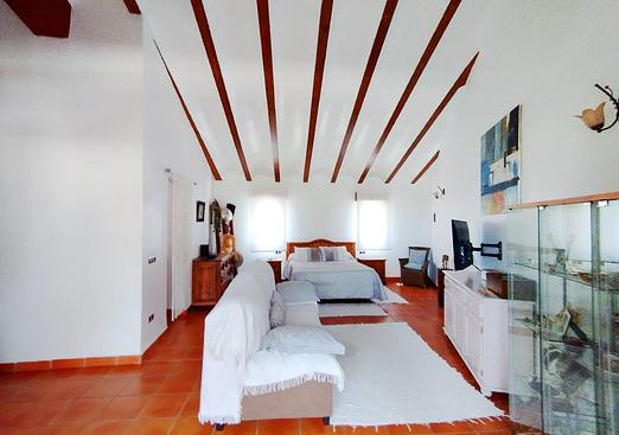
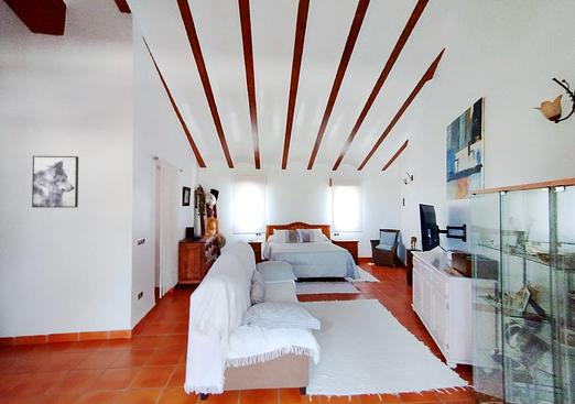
+ wall art [31,155,79,208]
